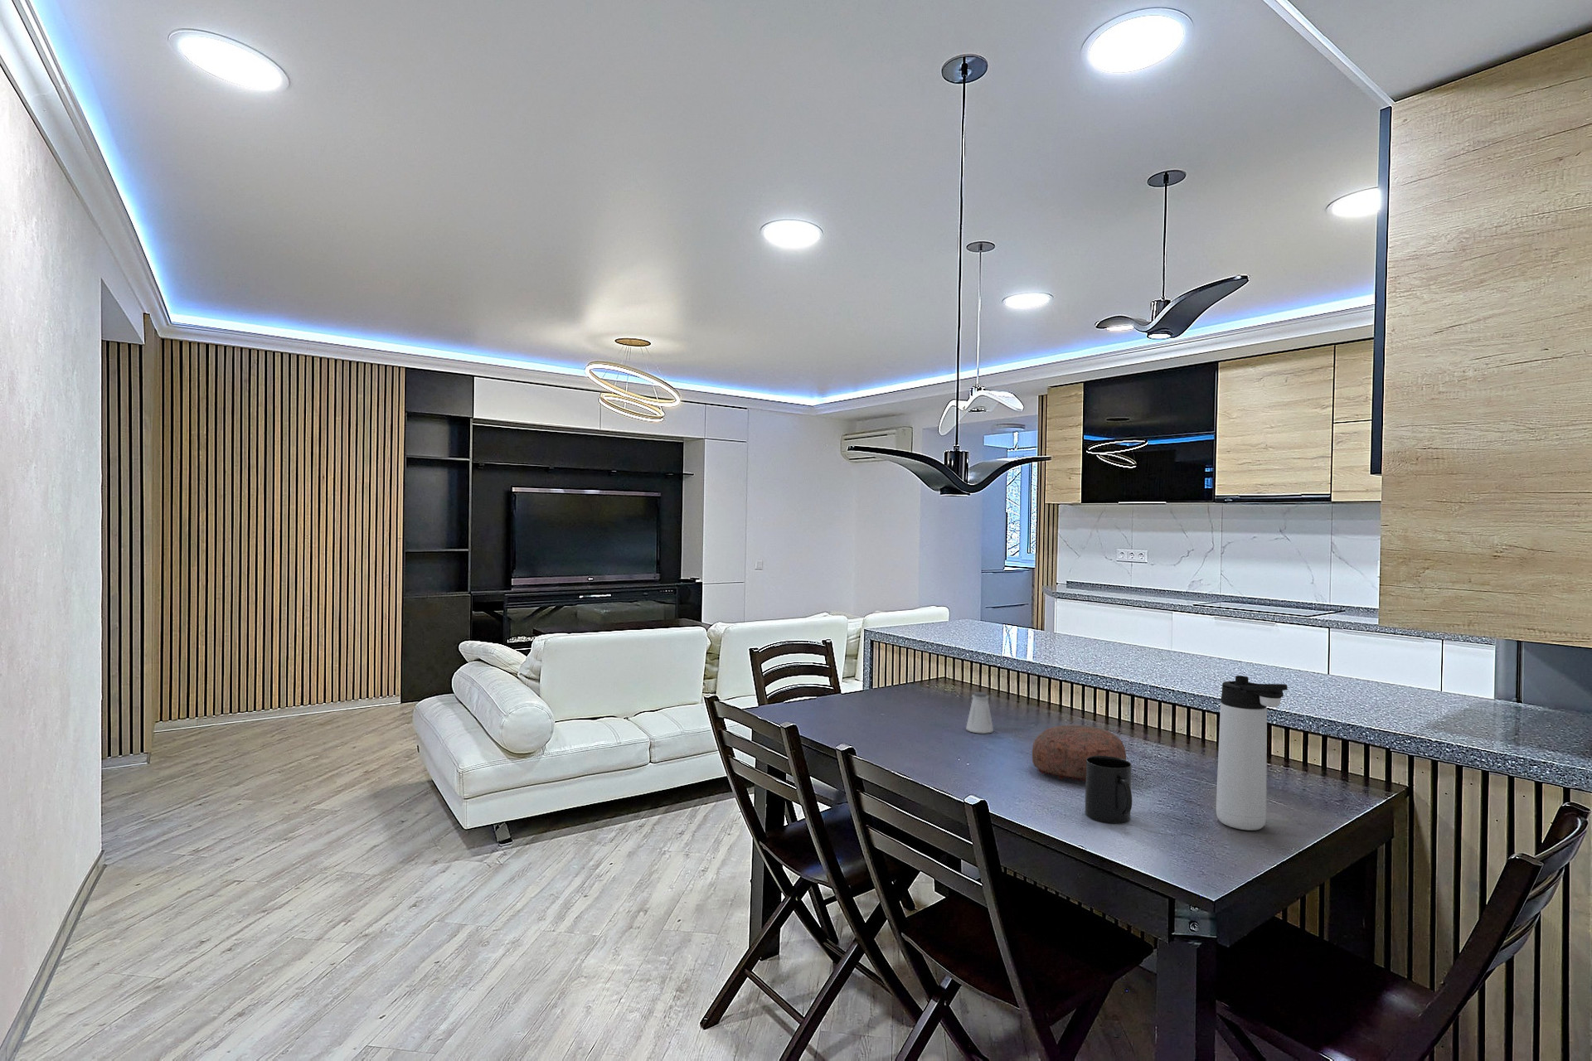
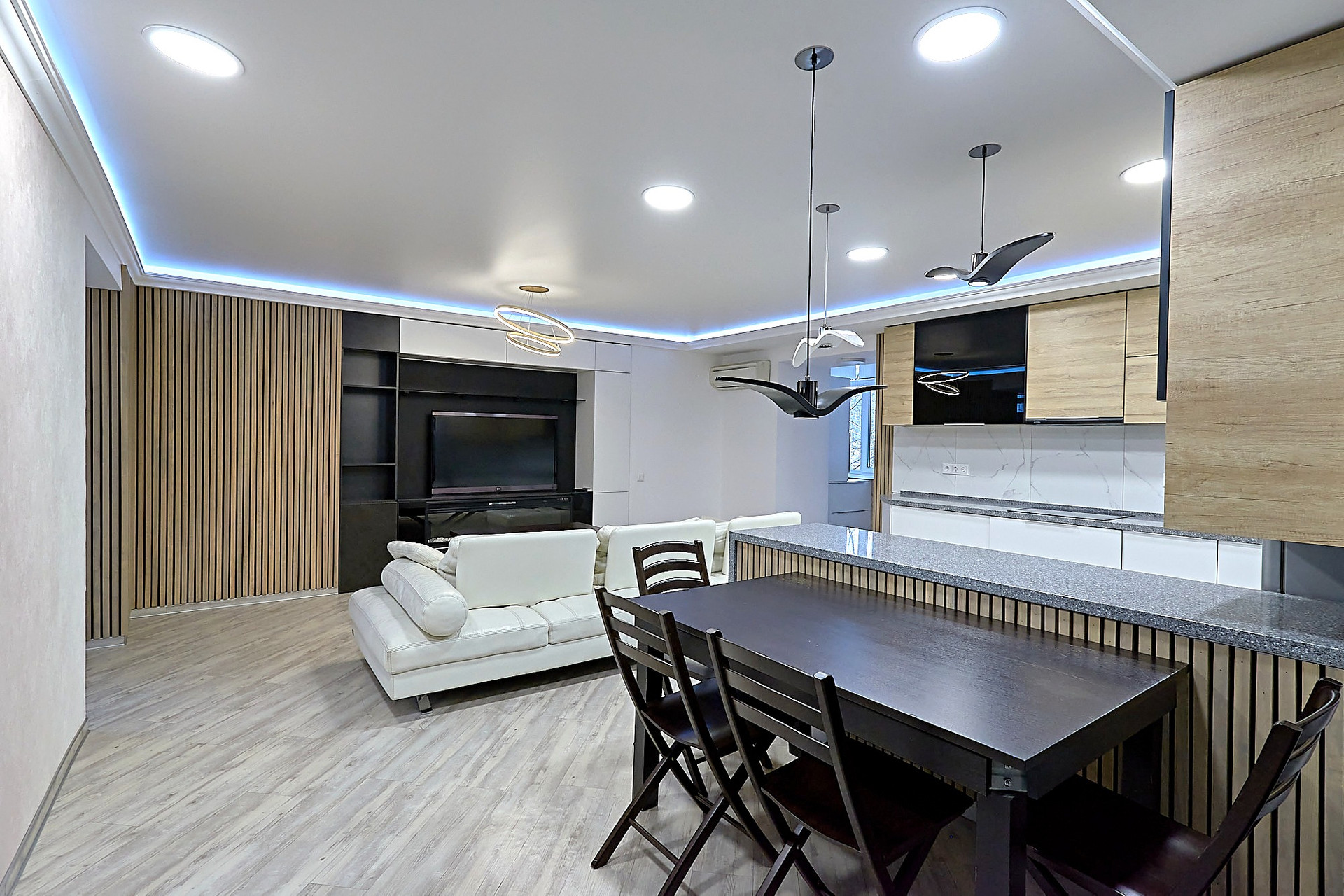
- decorative bowl [1032,725,1126,782]
- thermos bottle [1215,675,1289,831]
- mug [1085,755,1132,824]
- saltshaker [965,692,994,734]
